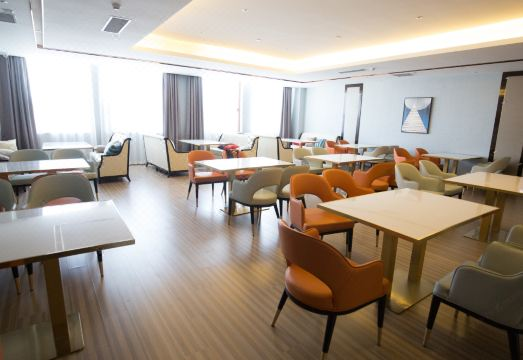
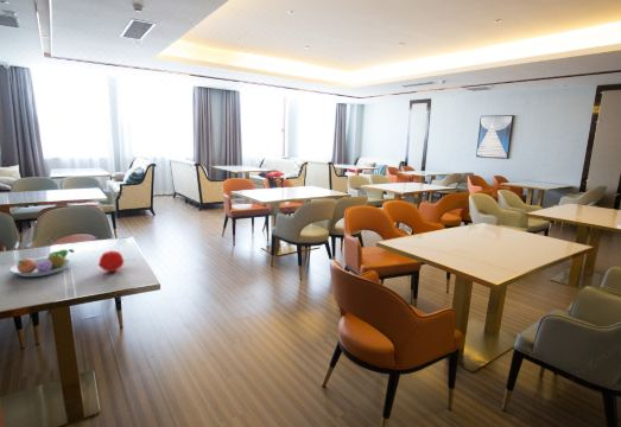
+ fruit bowl [9,248,75,278]
+ apple [97,249,125,273]
